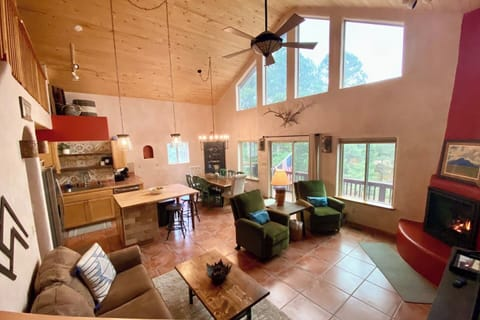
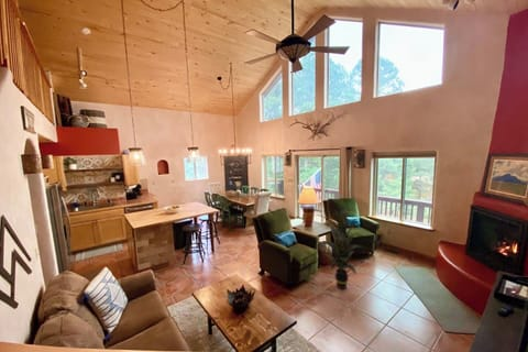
+ indoor plant [314,208,366,290]
